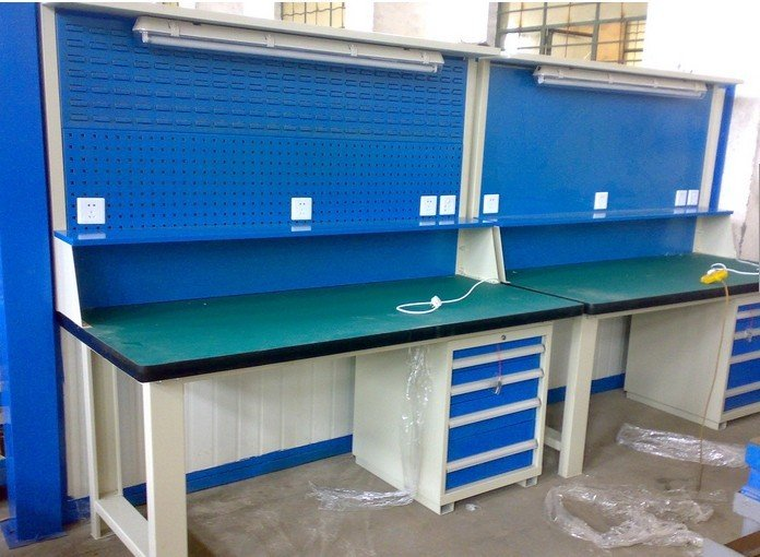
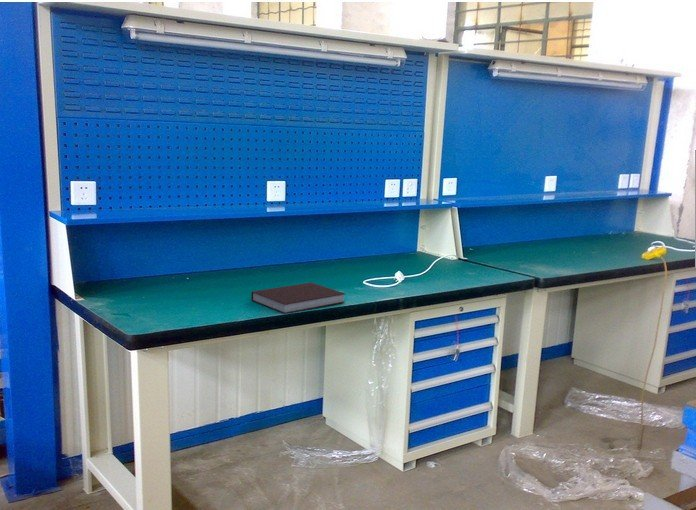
+ notebook [250,281,346,315]
